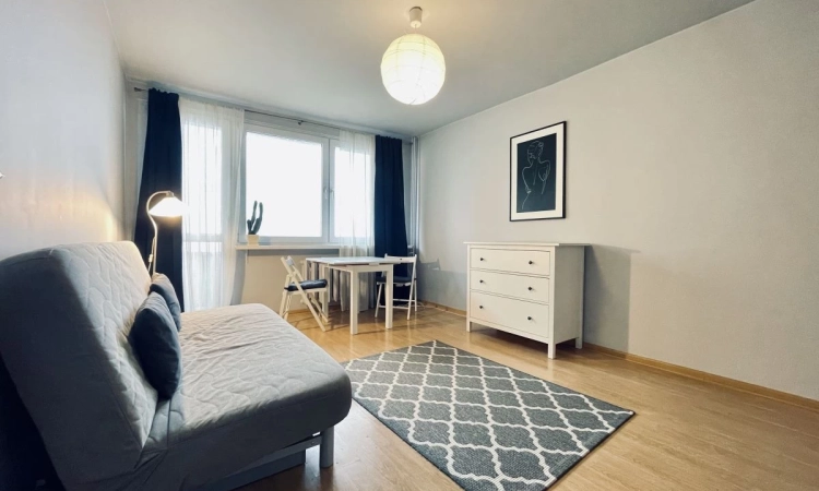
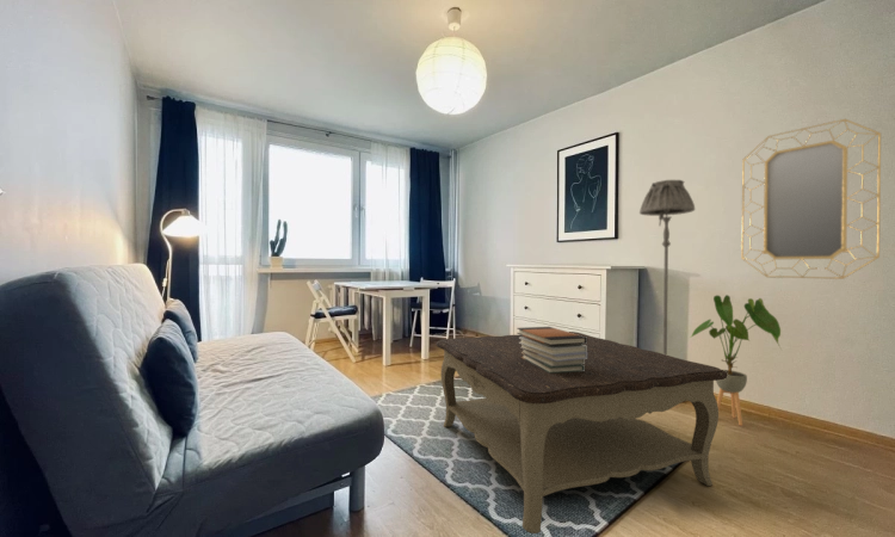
+ floor lamp [638,179,697,356]
+ house plant [689,294,783,427]
+ home mirror [740,118,882,280]
+ coffee table [436,331,728,535]
+ book stack [516,326,587,374]
